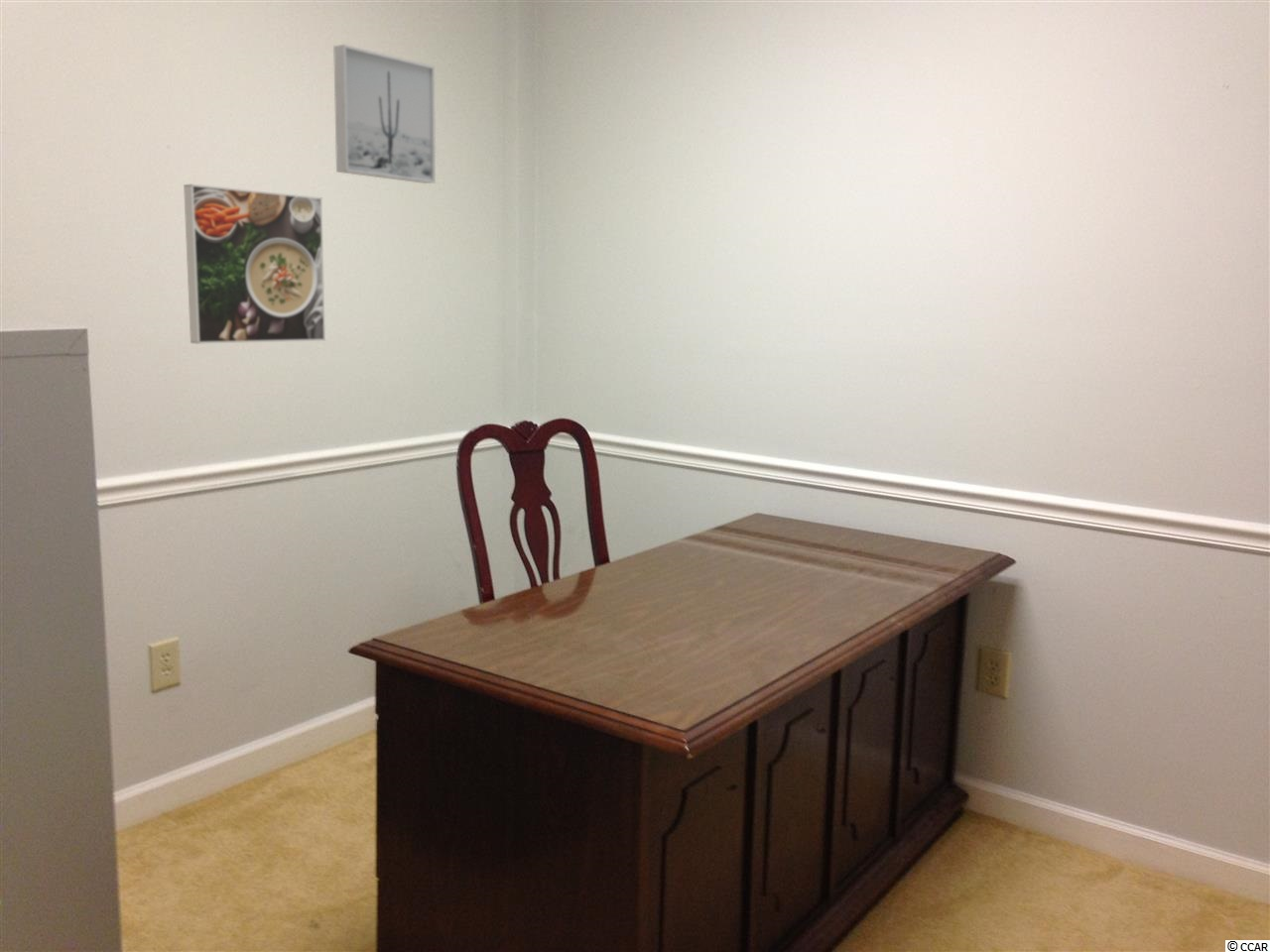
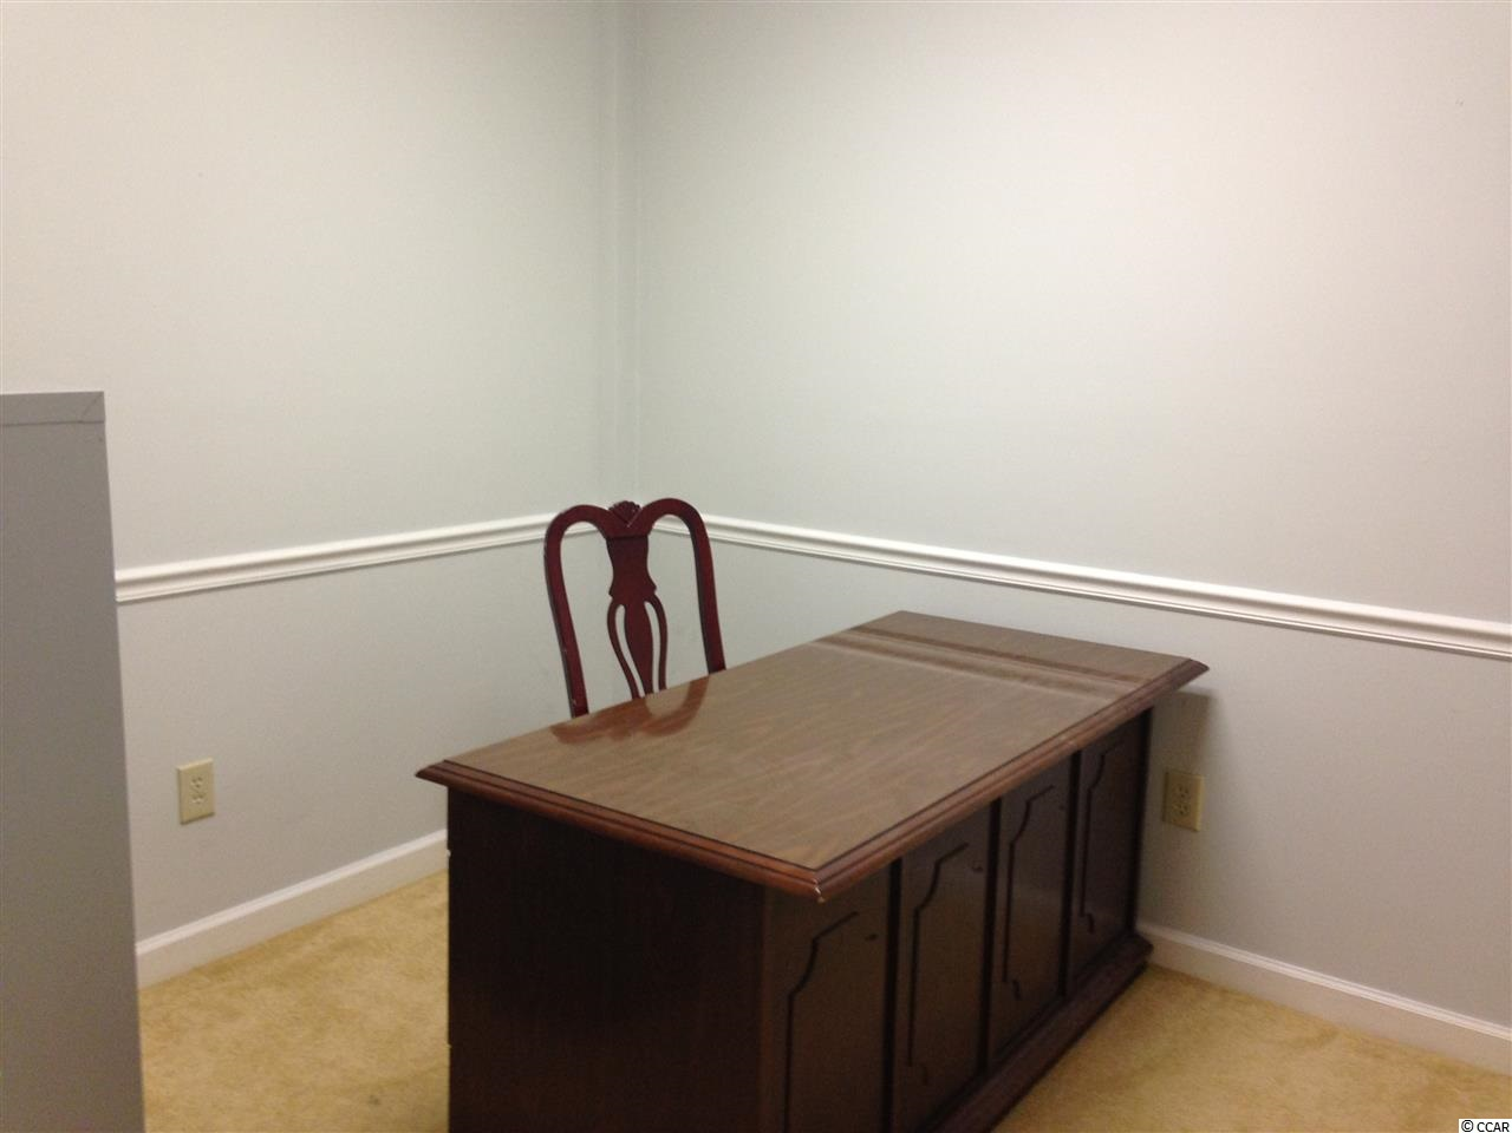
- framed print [183,183,326,345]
- wall art [332,44,437,184]
